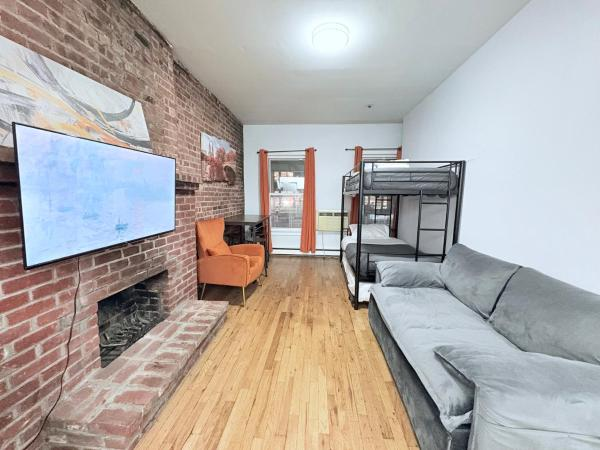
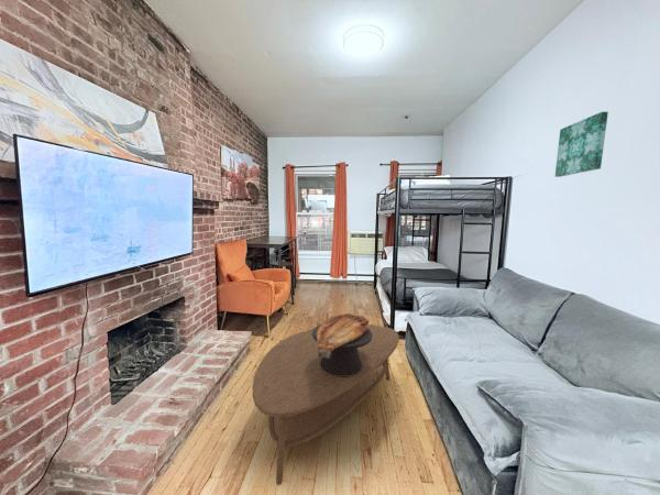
+ coffee table [252,323,400,486]
+ wall art [554,111,609,178]
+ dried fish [312,312,373,376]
